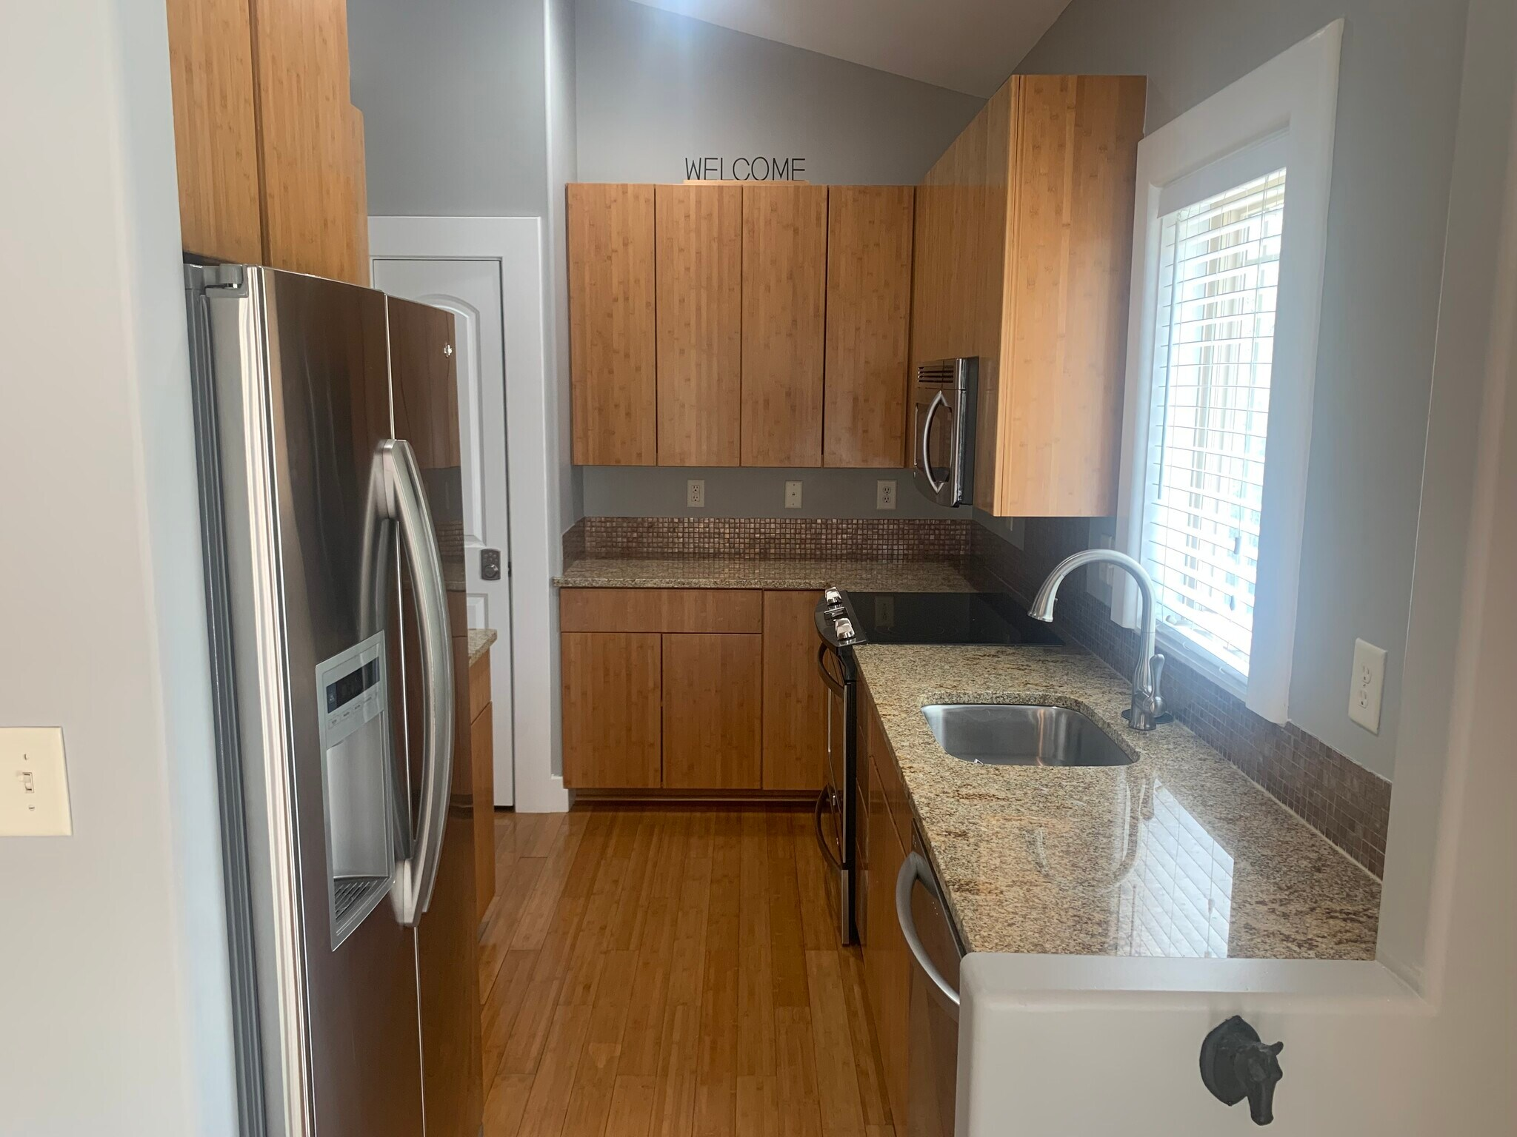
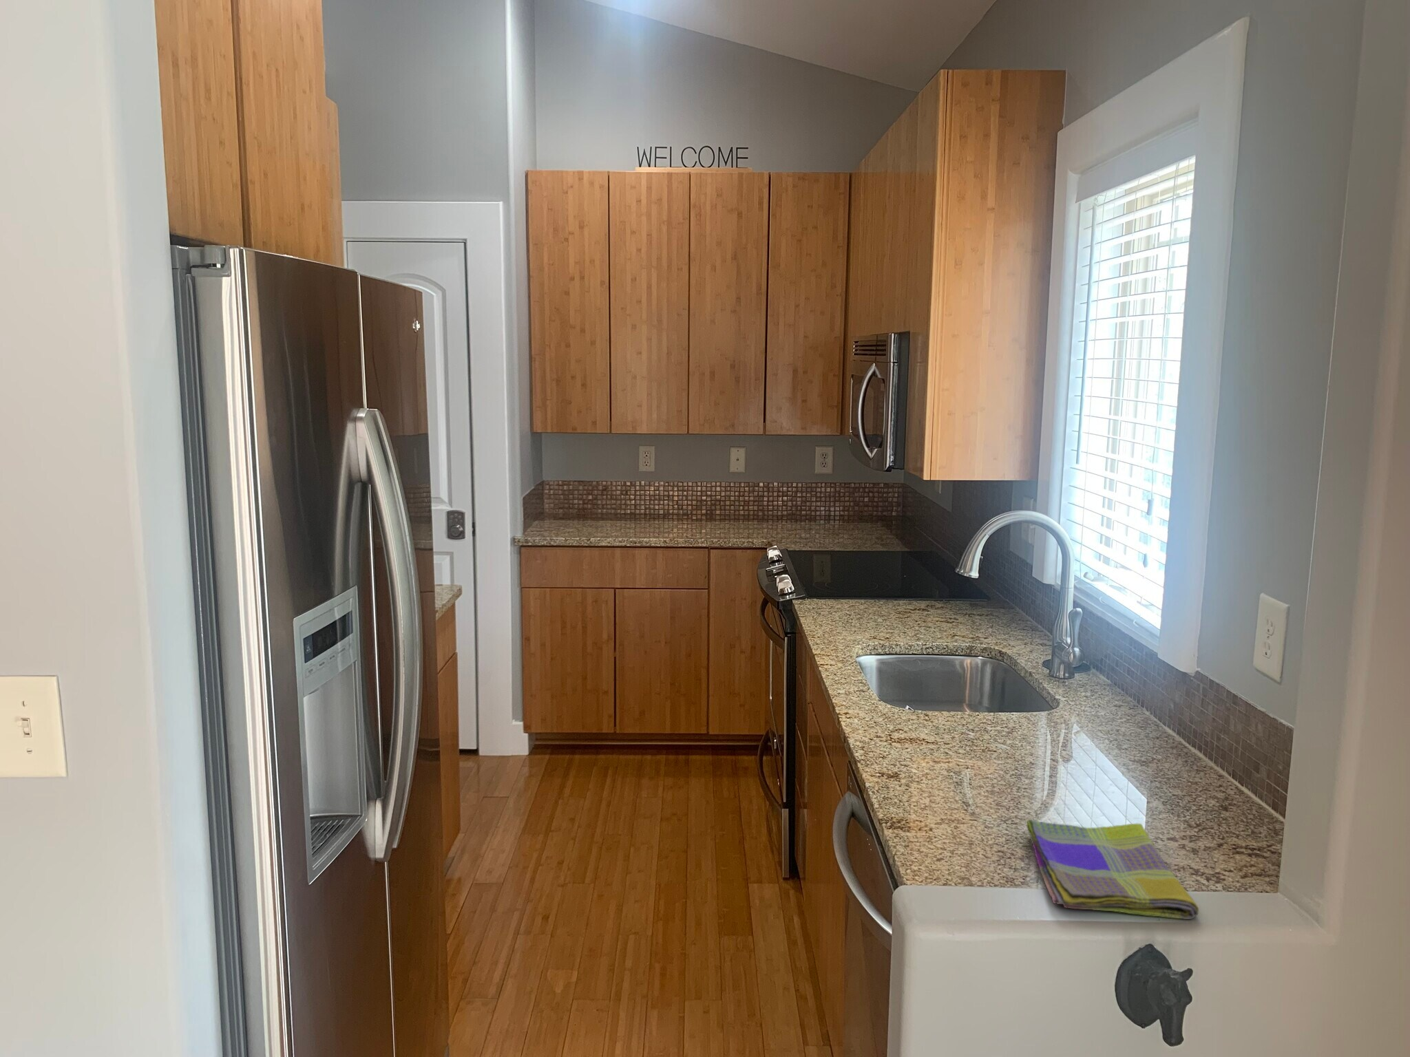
+ dish towel [1026,819,1199,920]
